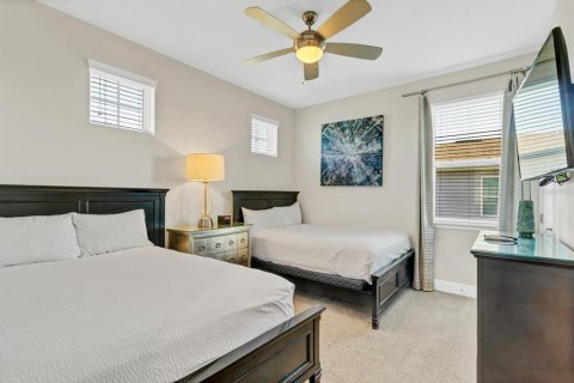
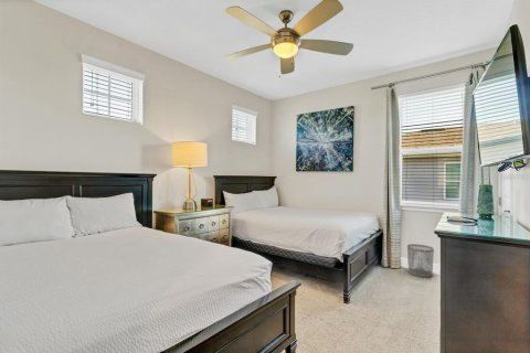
+ waste bin [406,244,435,278]
